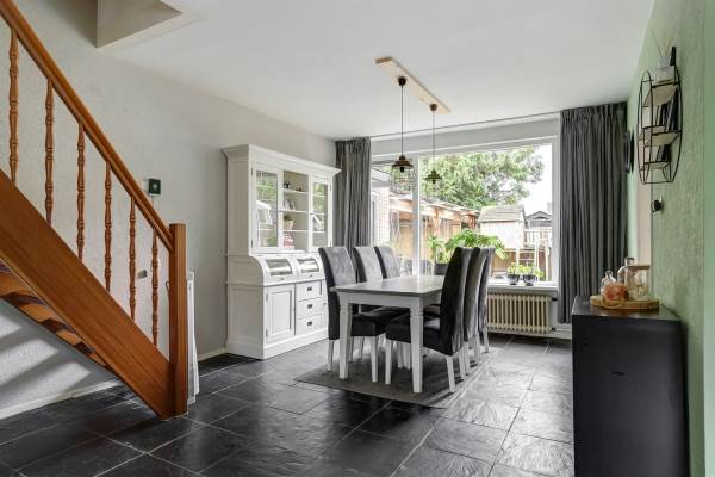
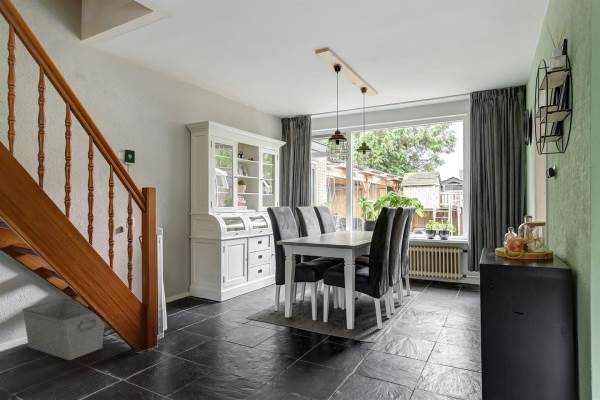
+ storage bin [22,298,106,361]
